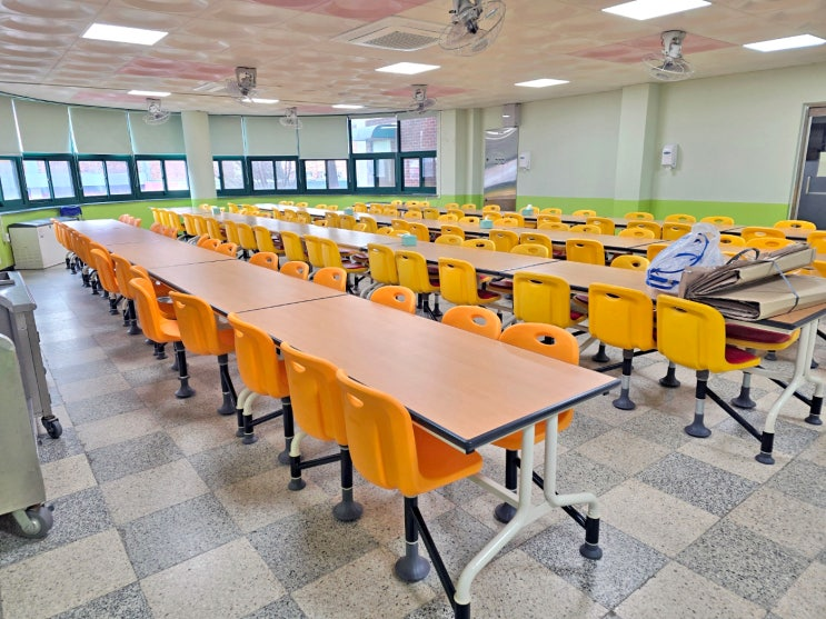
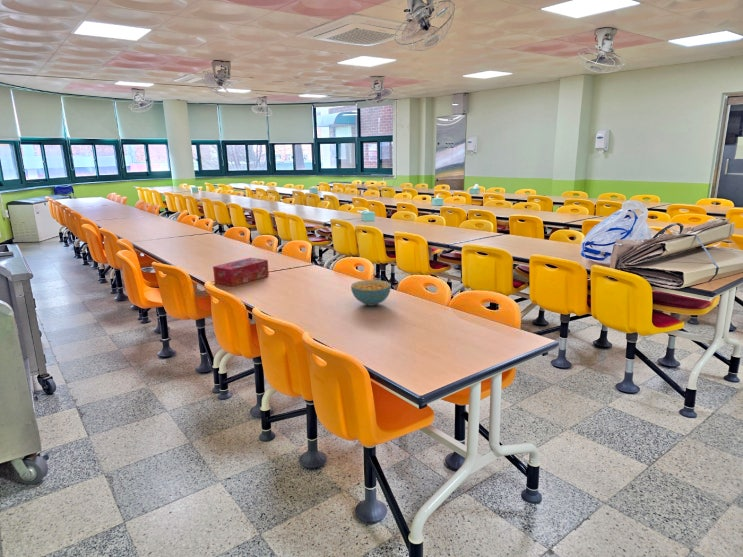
+ cereal bowl [350,279,392,307]
+ tissue box [212,257,270,287]
